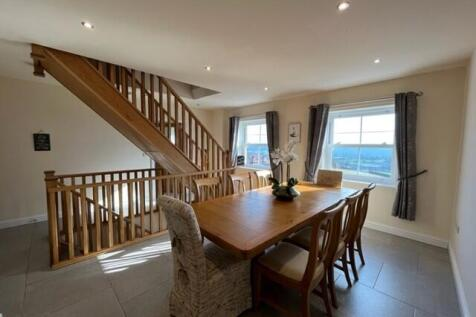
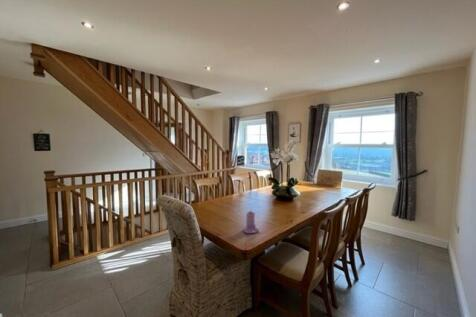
+ candle [242,210,260,234]
